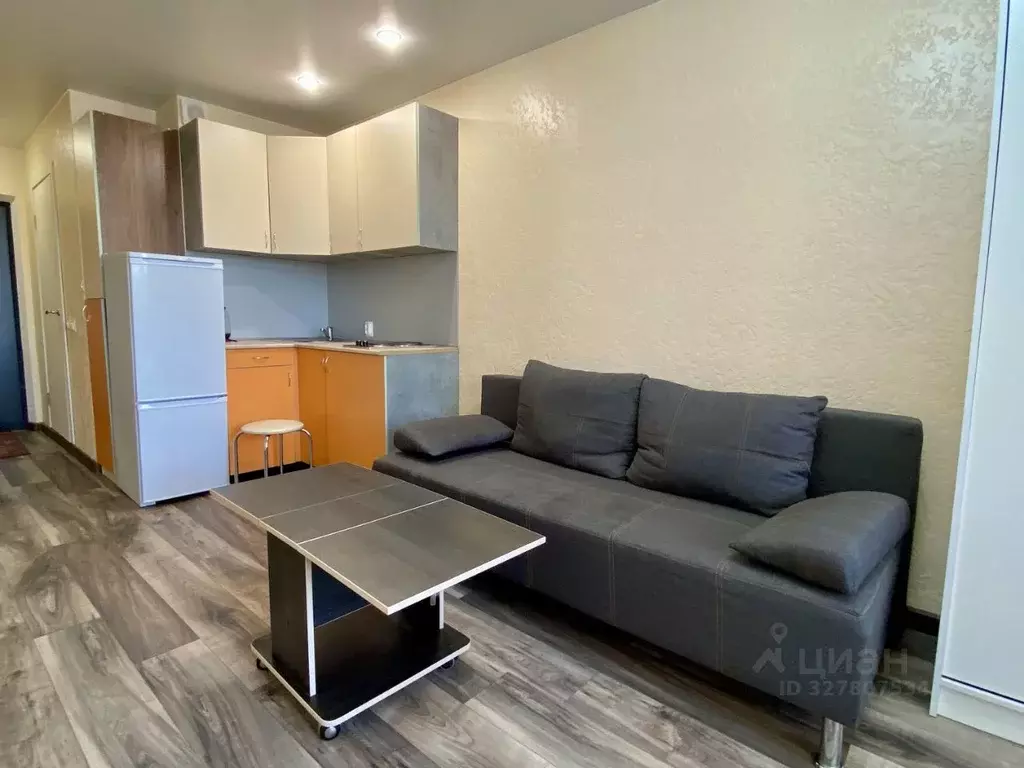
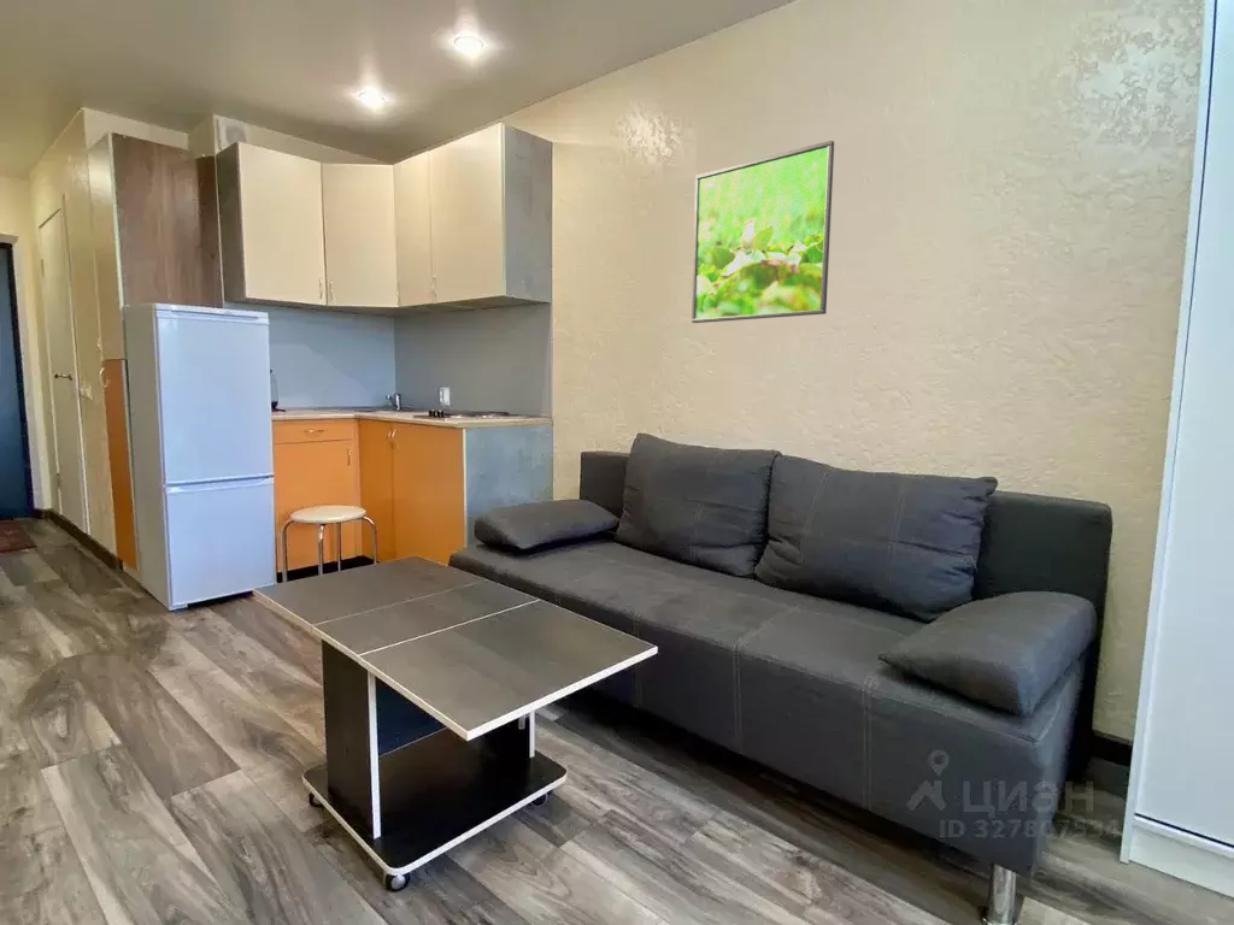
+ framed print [691,140,835,324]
